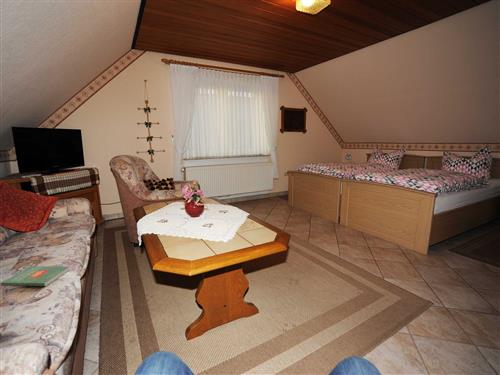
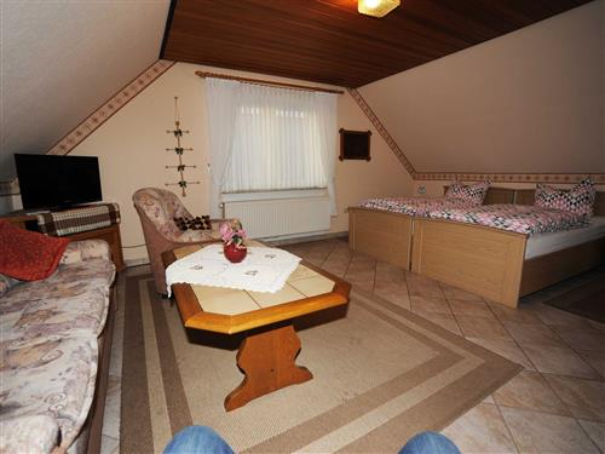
- book [0,265,71,287]
